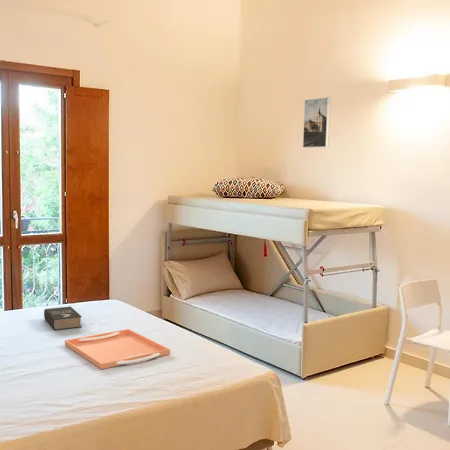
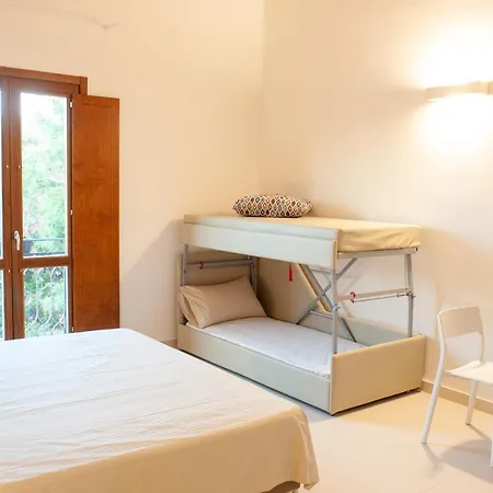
- book [43,306,83,331]
- serving tray [64,328,171,370]
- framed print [302,96,332,149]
